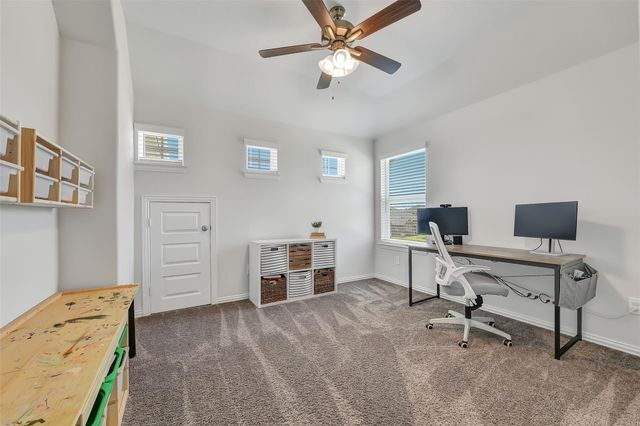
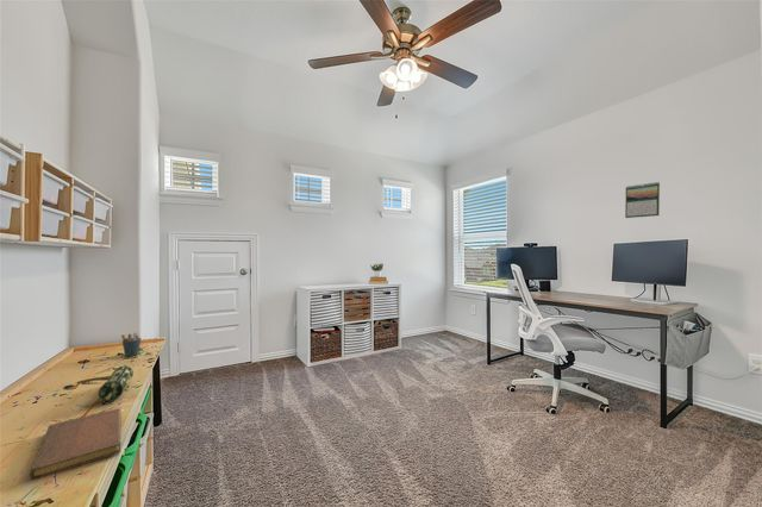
+ notebook [29,407,123,480]
+ pencil case [98,364,135,402]
+ pen holder [120,331,142,358]
+ calendar [624,181,661,219]
